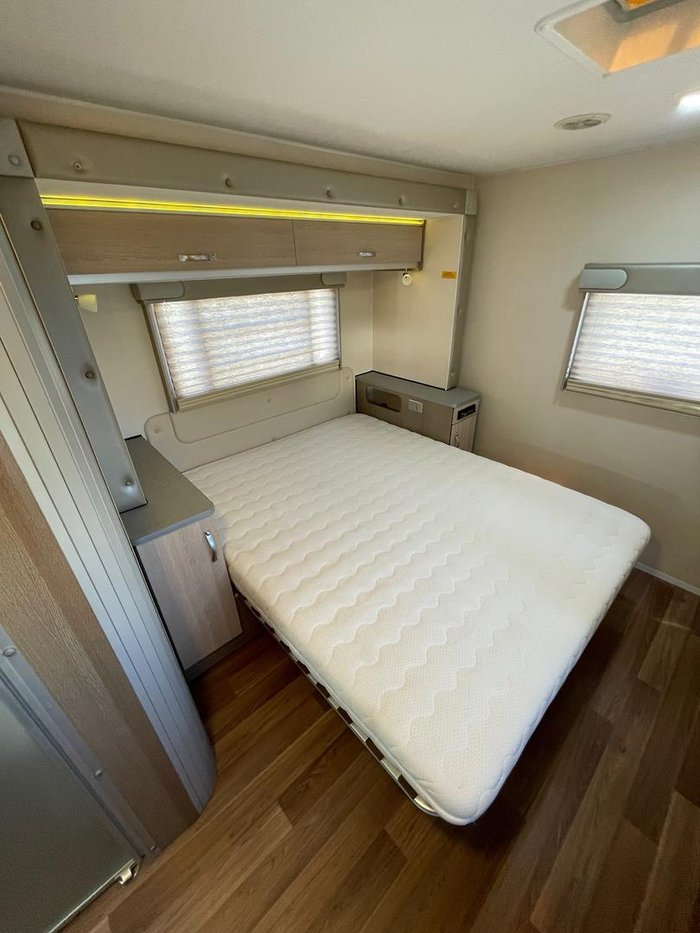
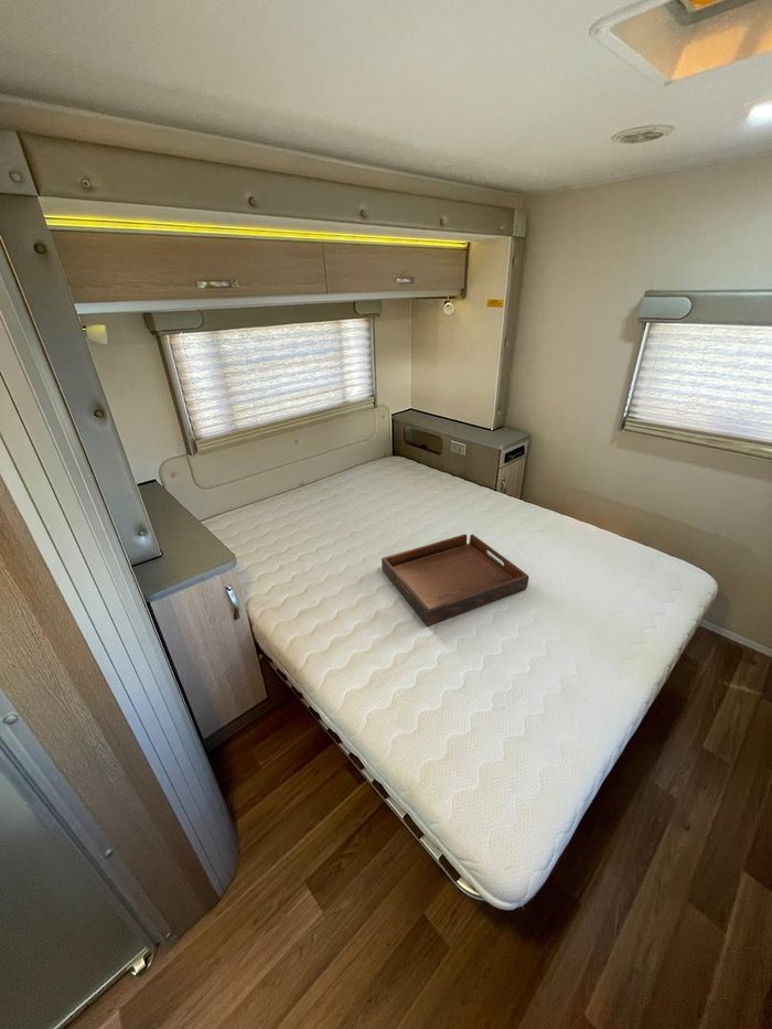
+ serving tray [380,533,530,626]
